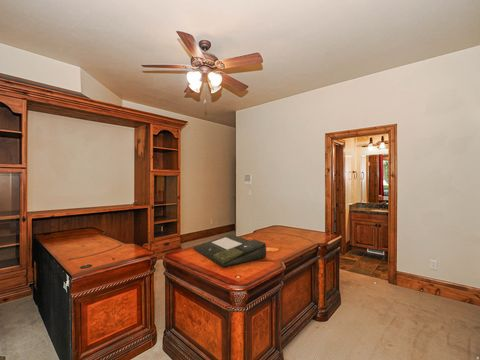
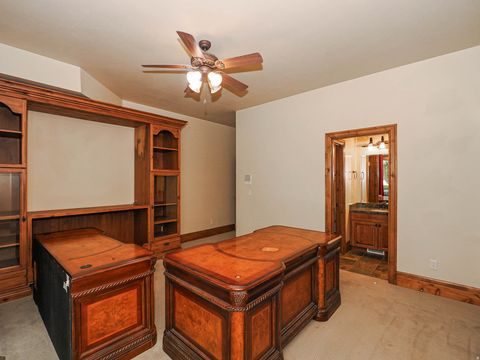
- document tray [192,233,267,268]
